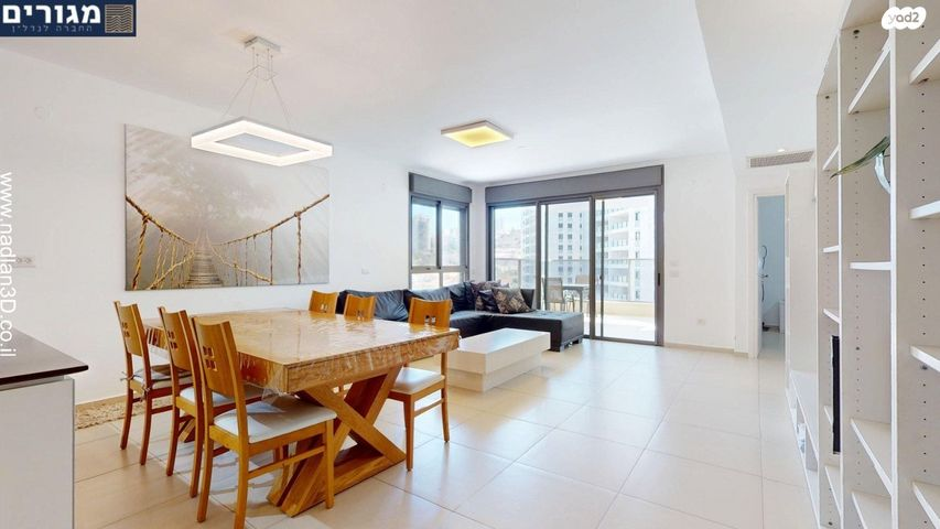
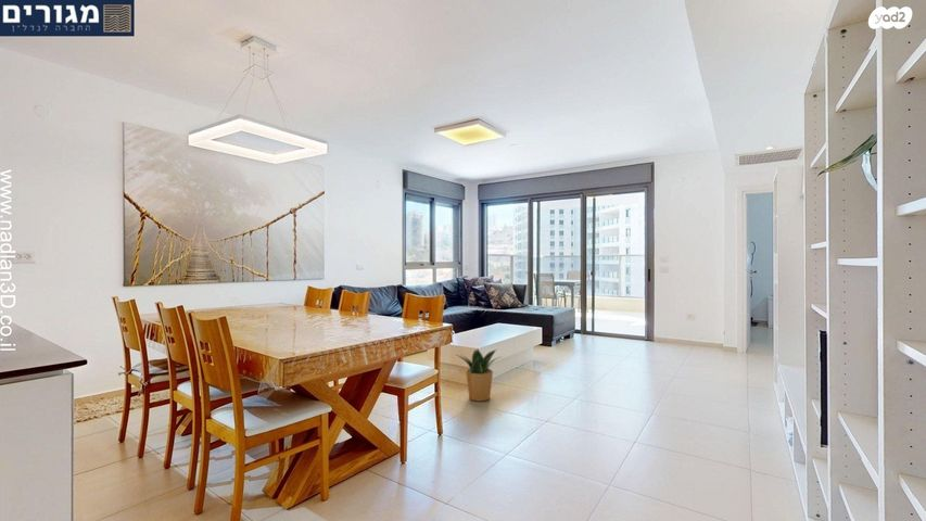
+ potted plant [456,348,502,403]
